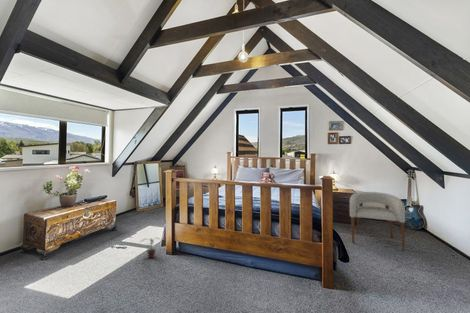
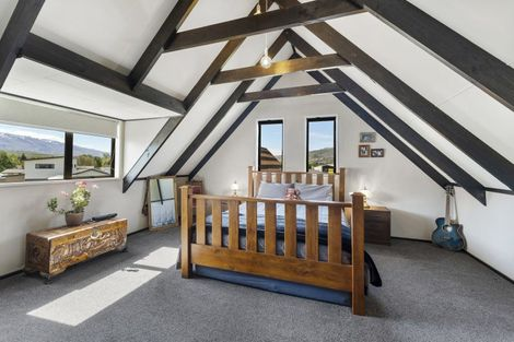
- armchair [349,191,406,252]
- potted plant [138,237,162,259]
